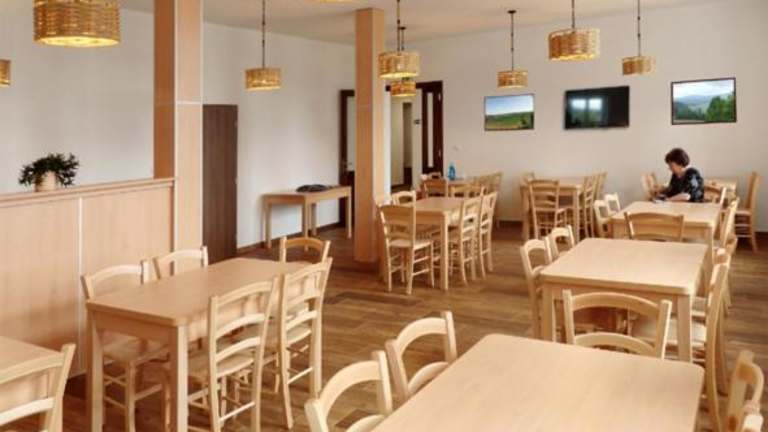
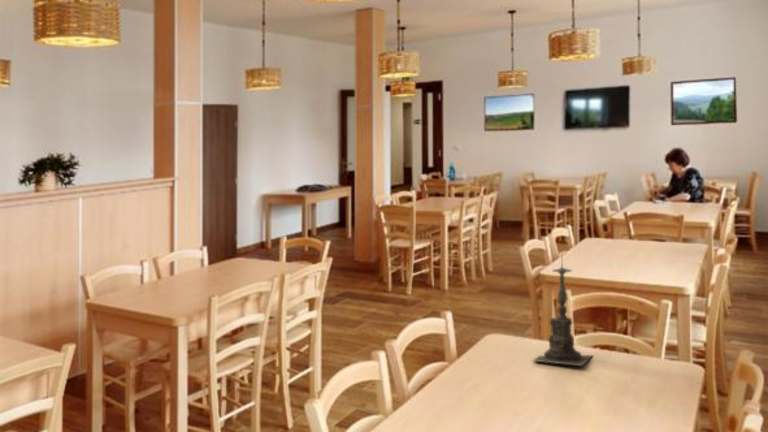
+ candle holder [532,253,594,367]
